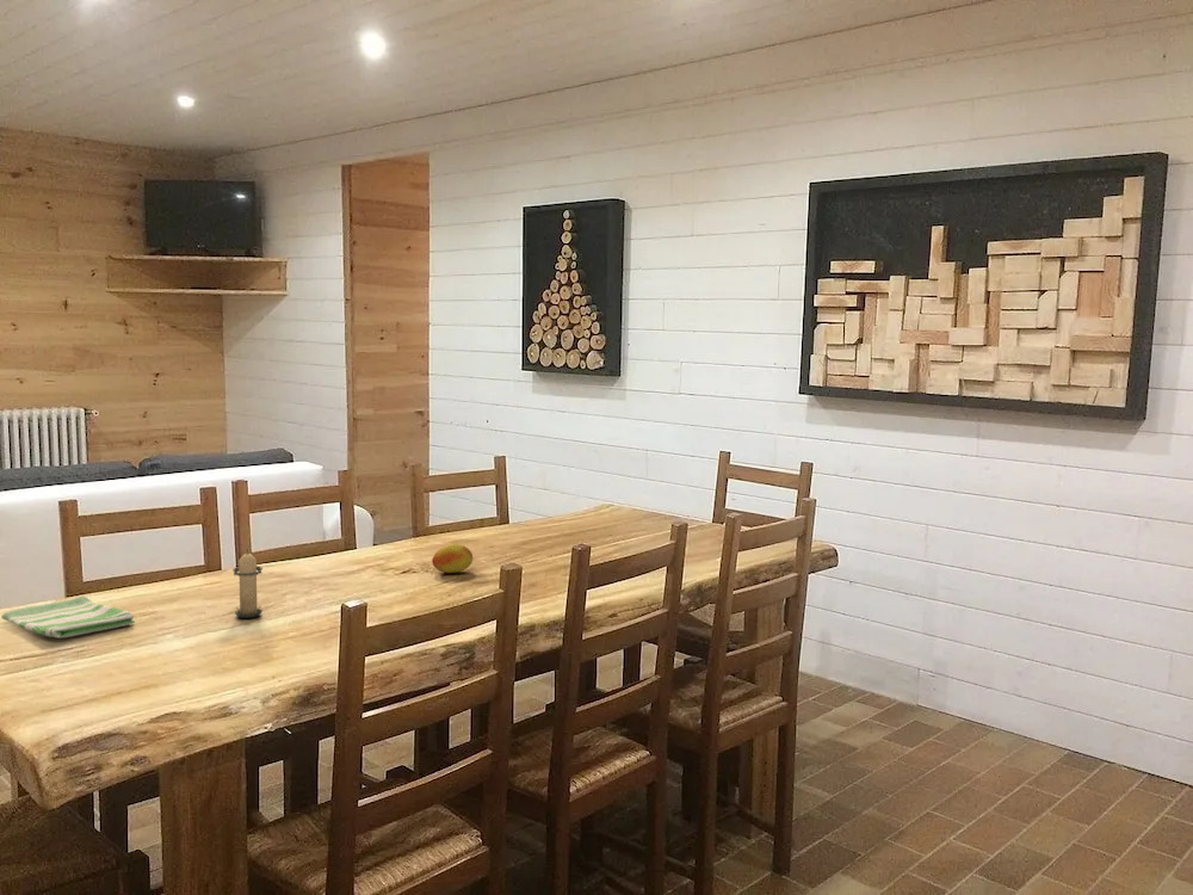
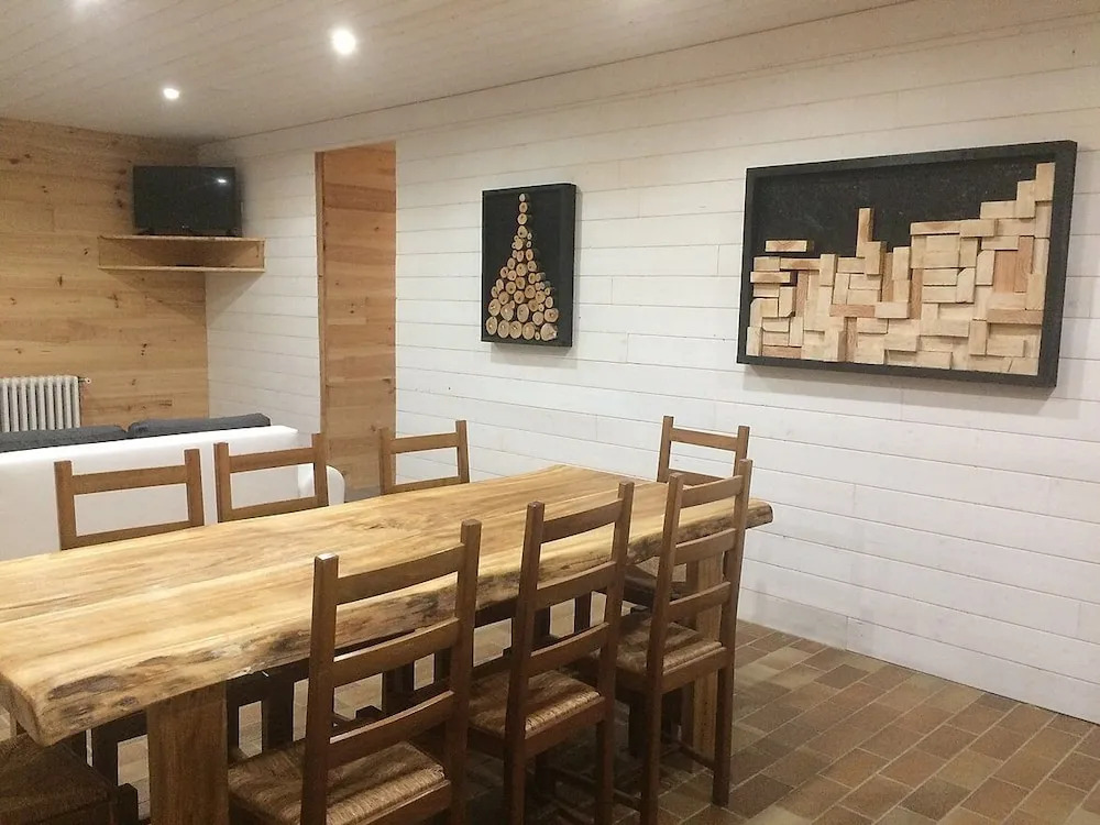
- fruit [431,543,474,574]
- candle [231,548,264,619]
- dish towel [0,595,136,640]
